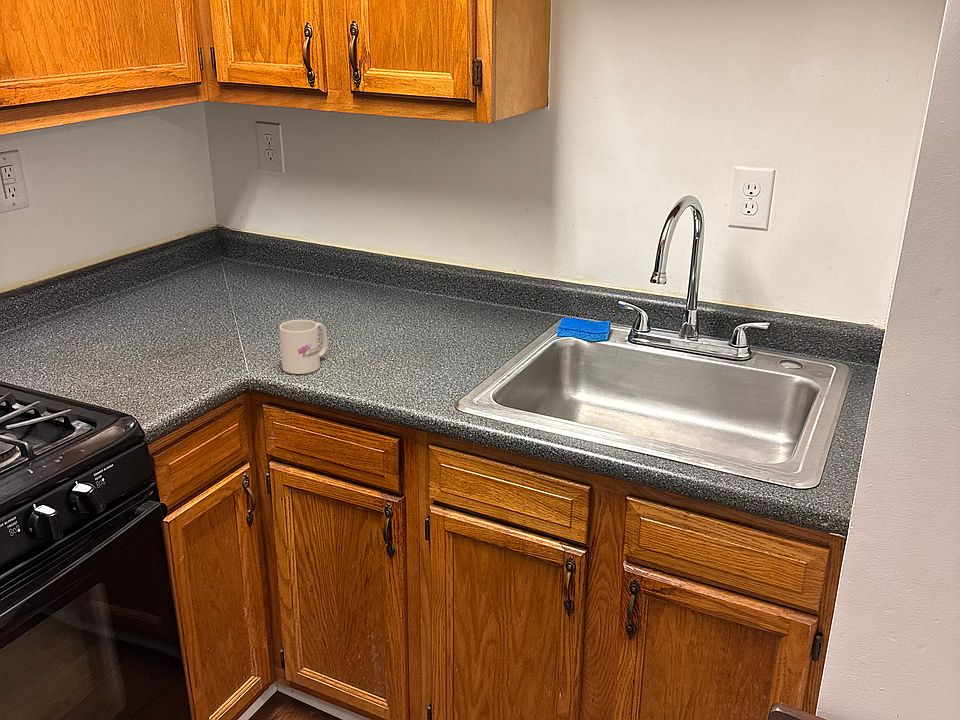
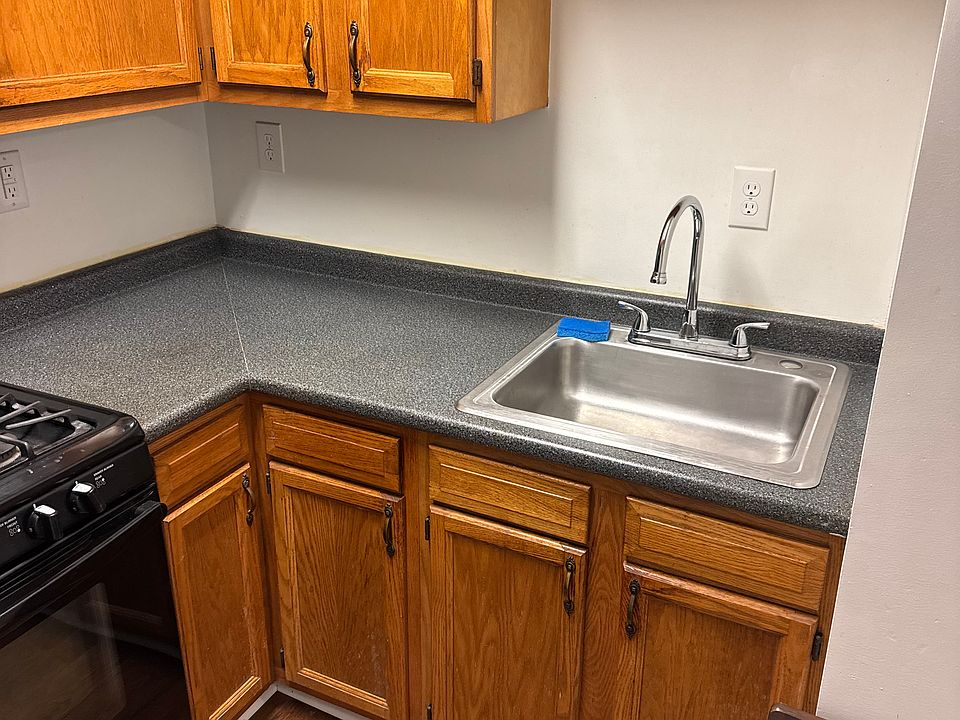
- mug [279,319,328,375]
